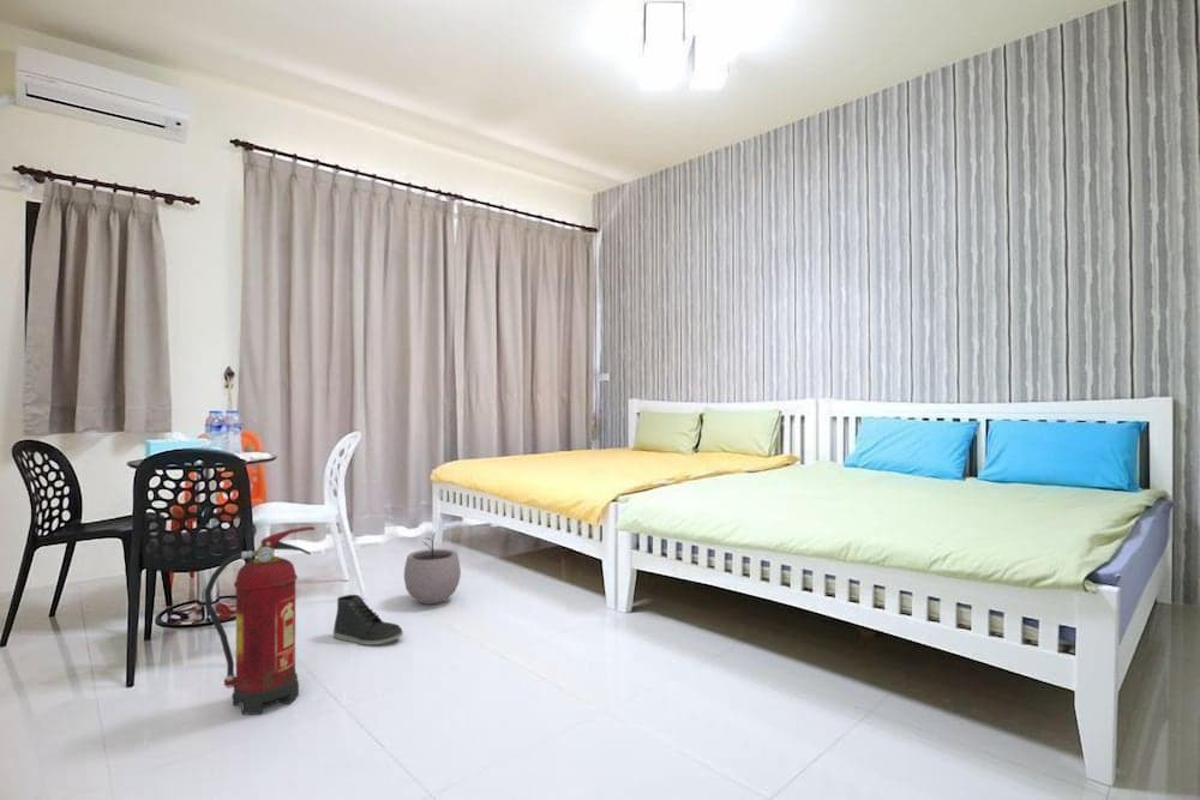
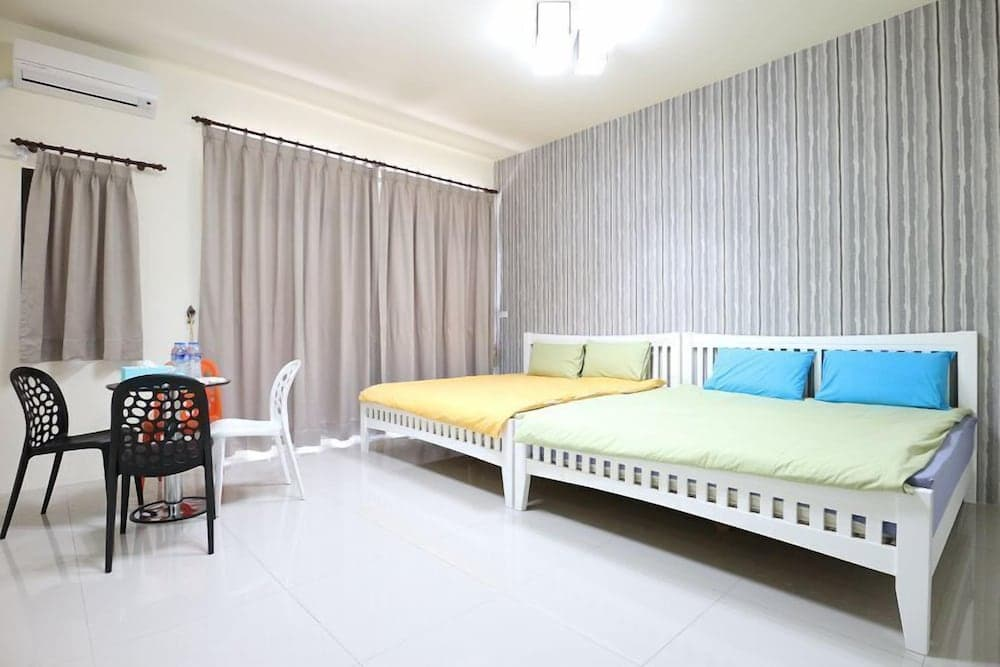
- fire extinguisher [204,525,316,716]
- sneaker [332,594,404,646]
- plant pot [403,531,462,604]
